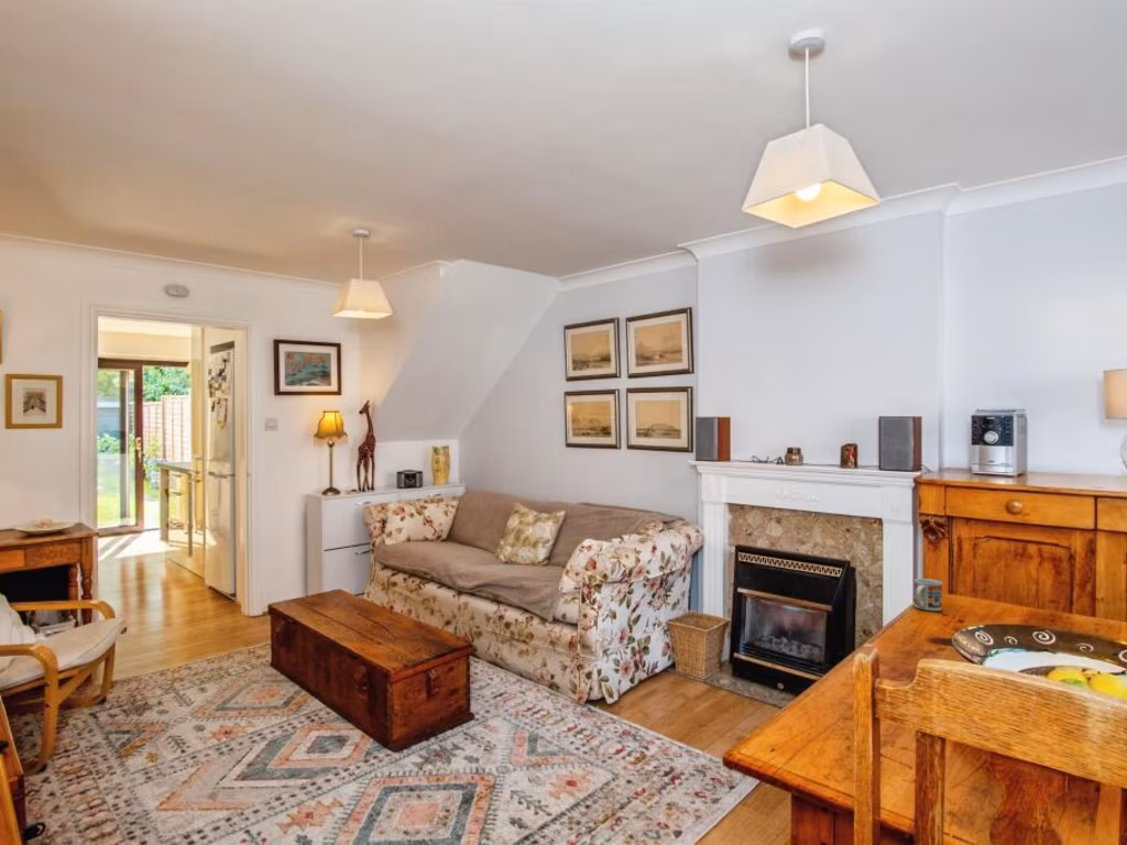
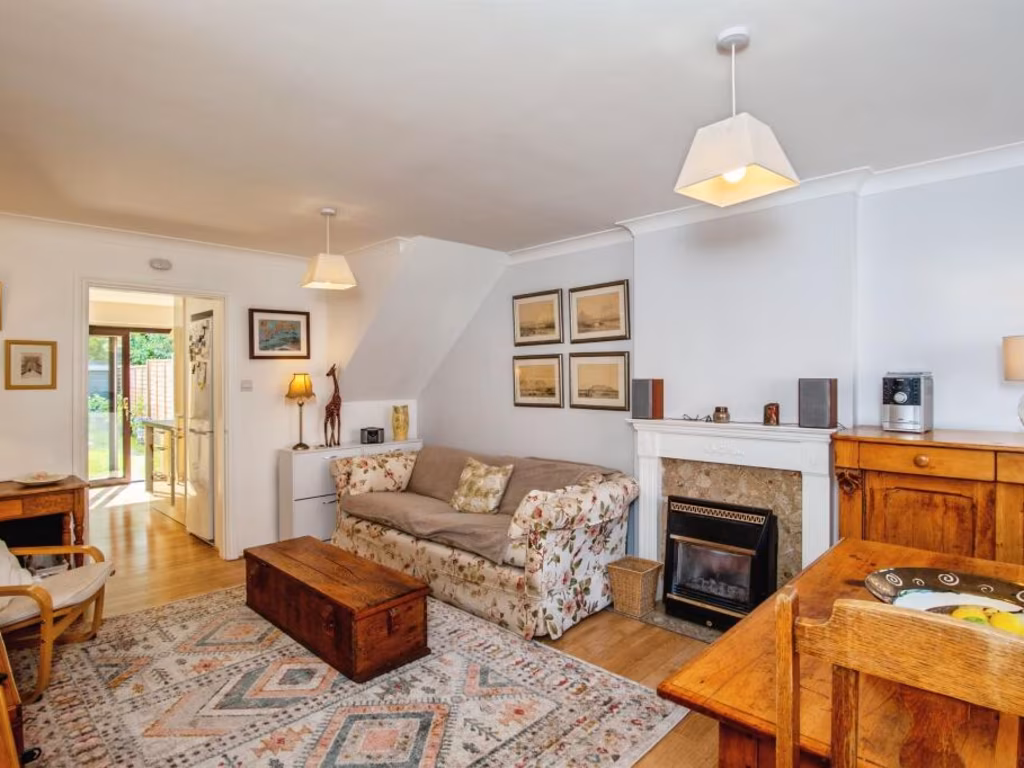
- cup [913,578,943,612]
